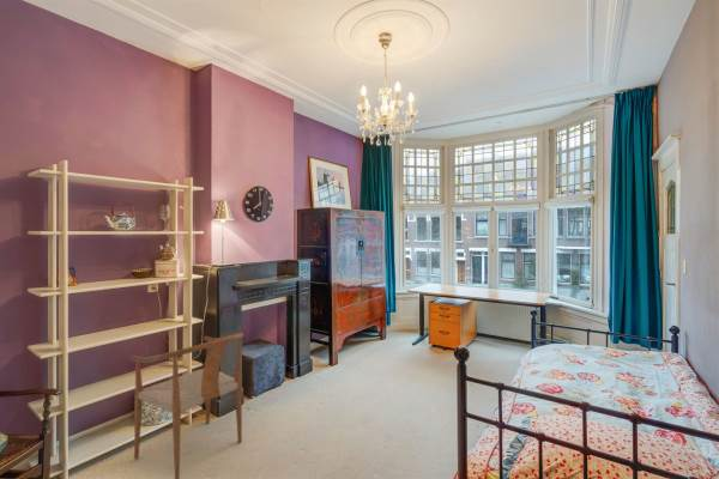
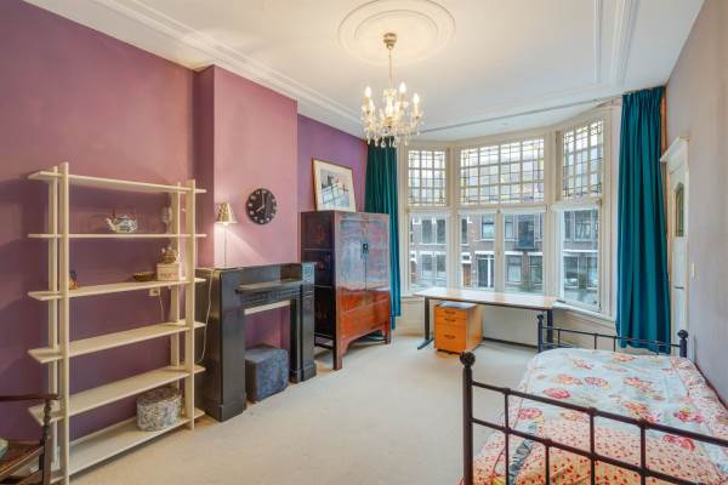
- chair [129,332,244,479]
